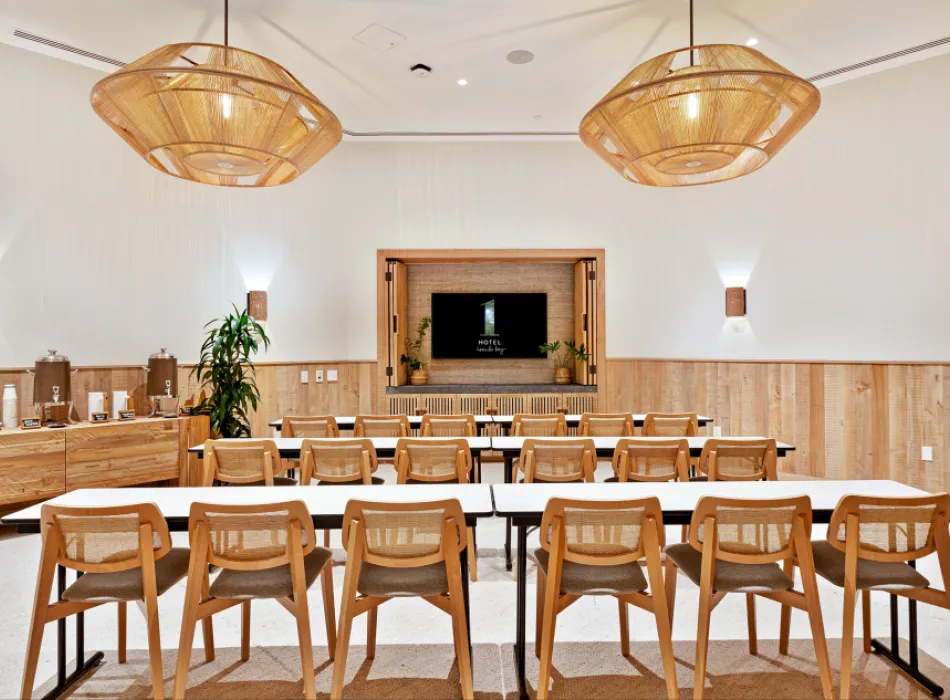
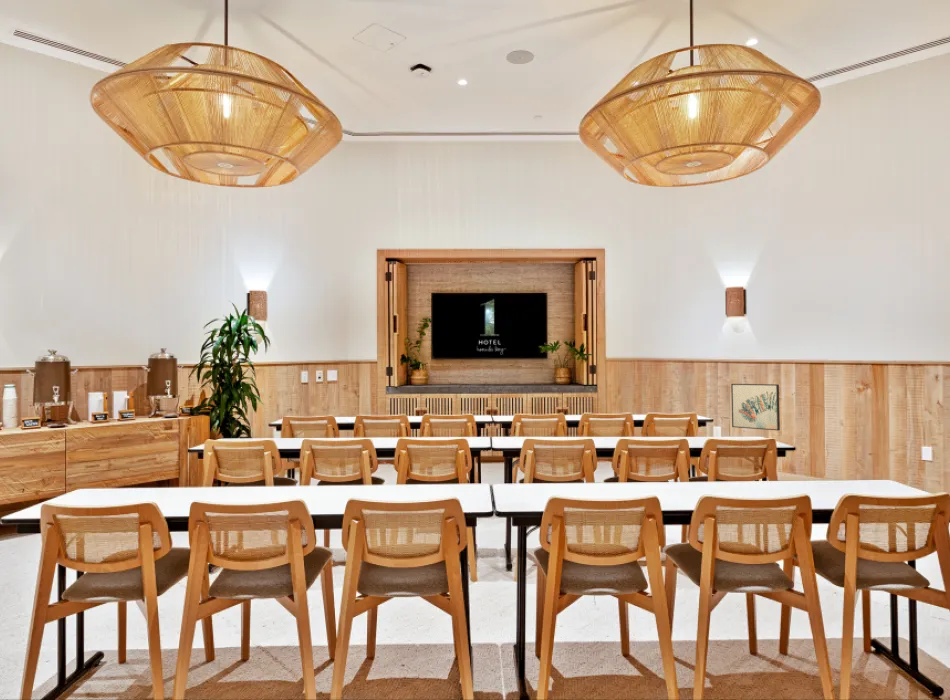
+ wall art [730,383,781,432]
